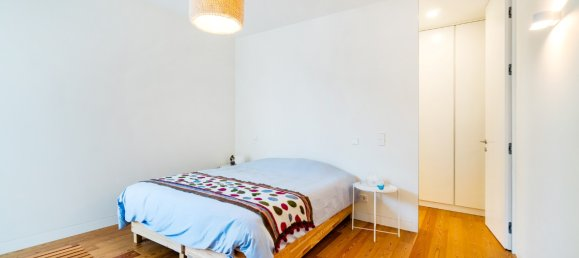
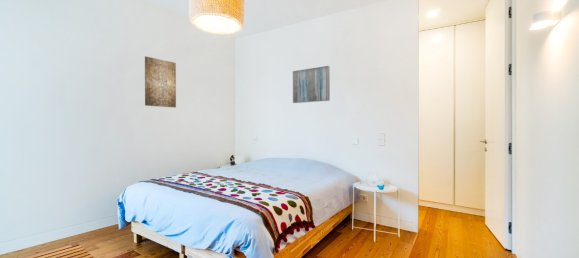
+ wall art [144,55,177,108]
+ wall art [292,65,331,104]
